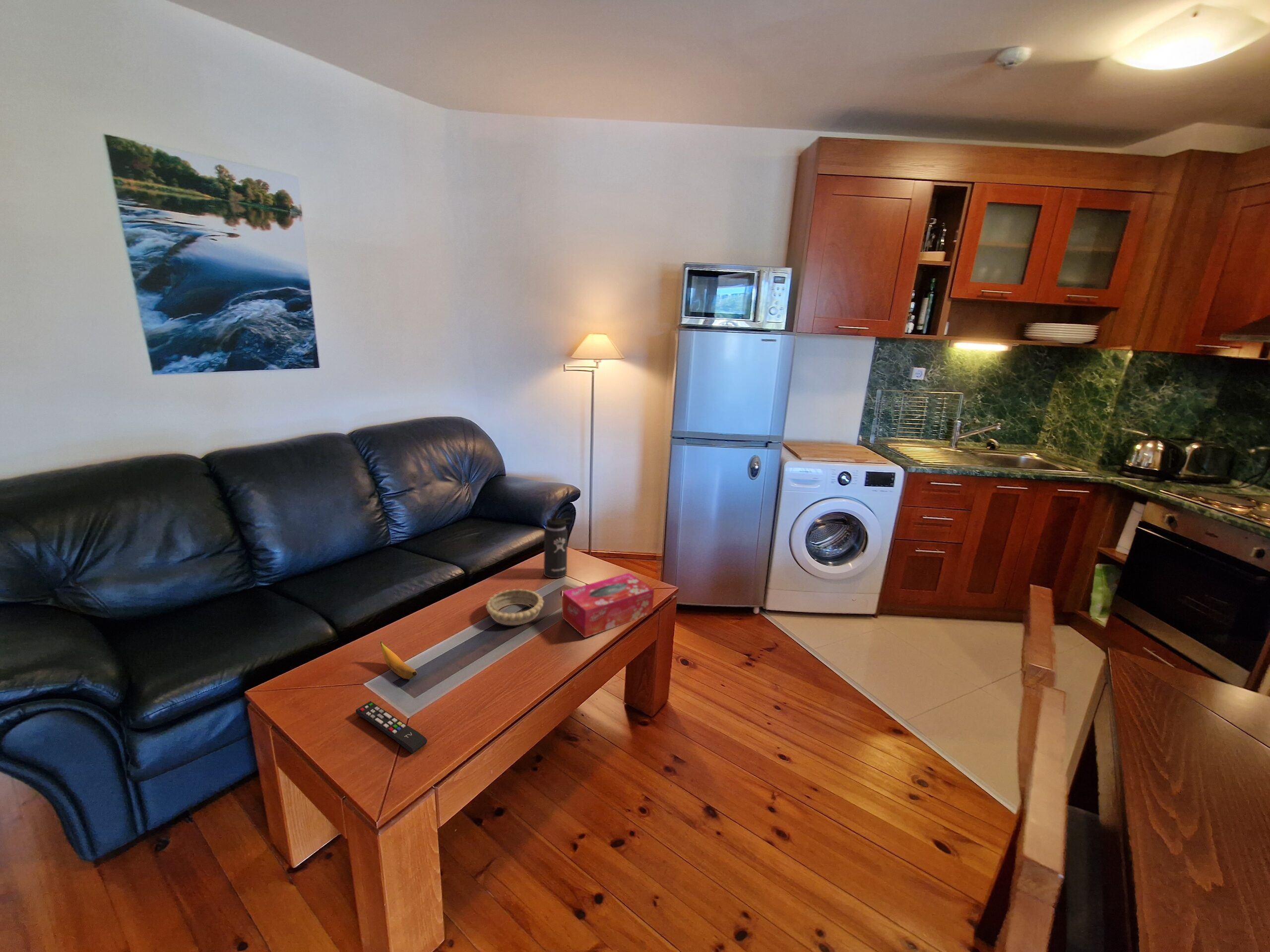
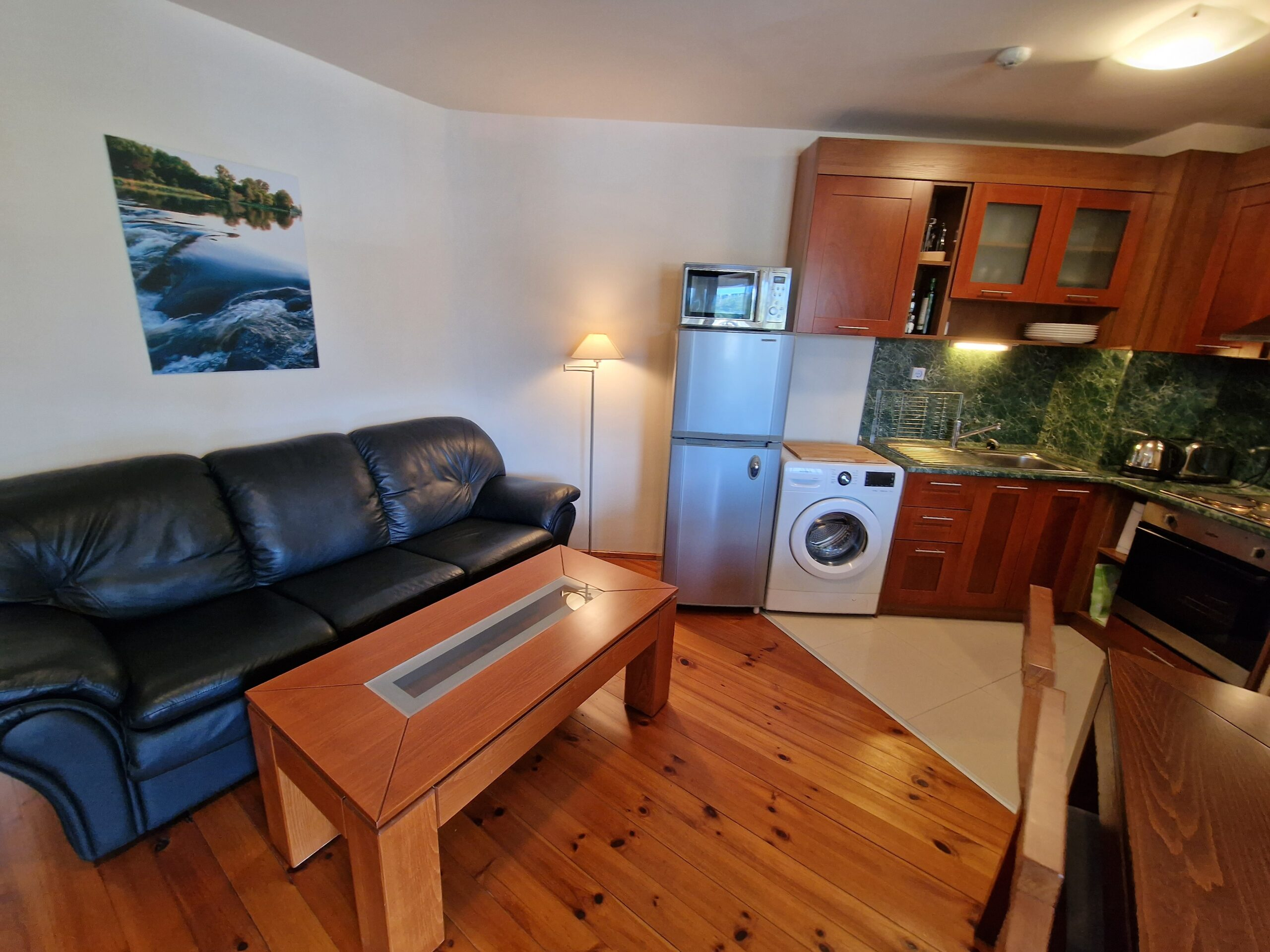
- tissue box [562,572,655,638]
- banana [380,641,418,680]
- decorative bowl [485,589,544,626]
- remote control [355,701,428,754]
- thermos bottle [543,509,573,579]
